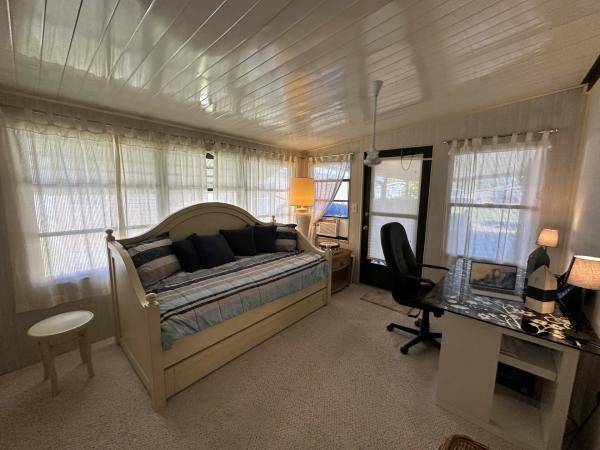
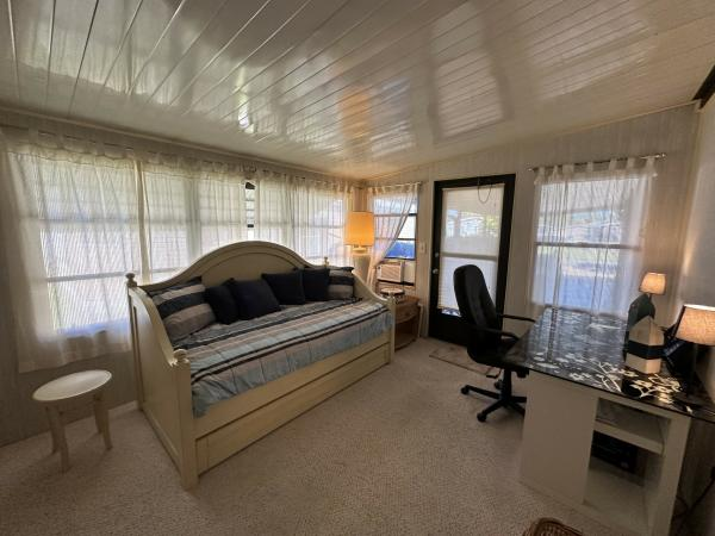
- ceiling fan [318,79,434,167]
- laptop [468,260,524,303]
